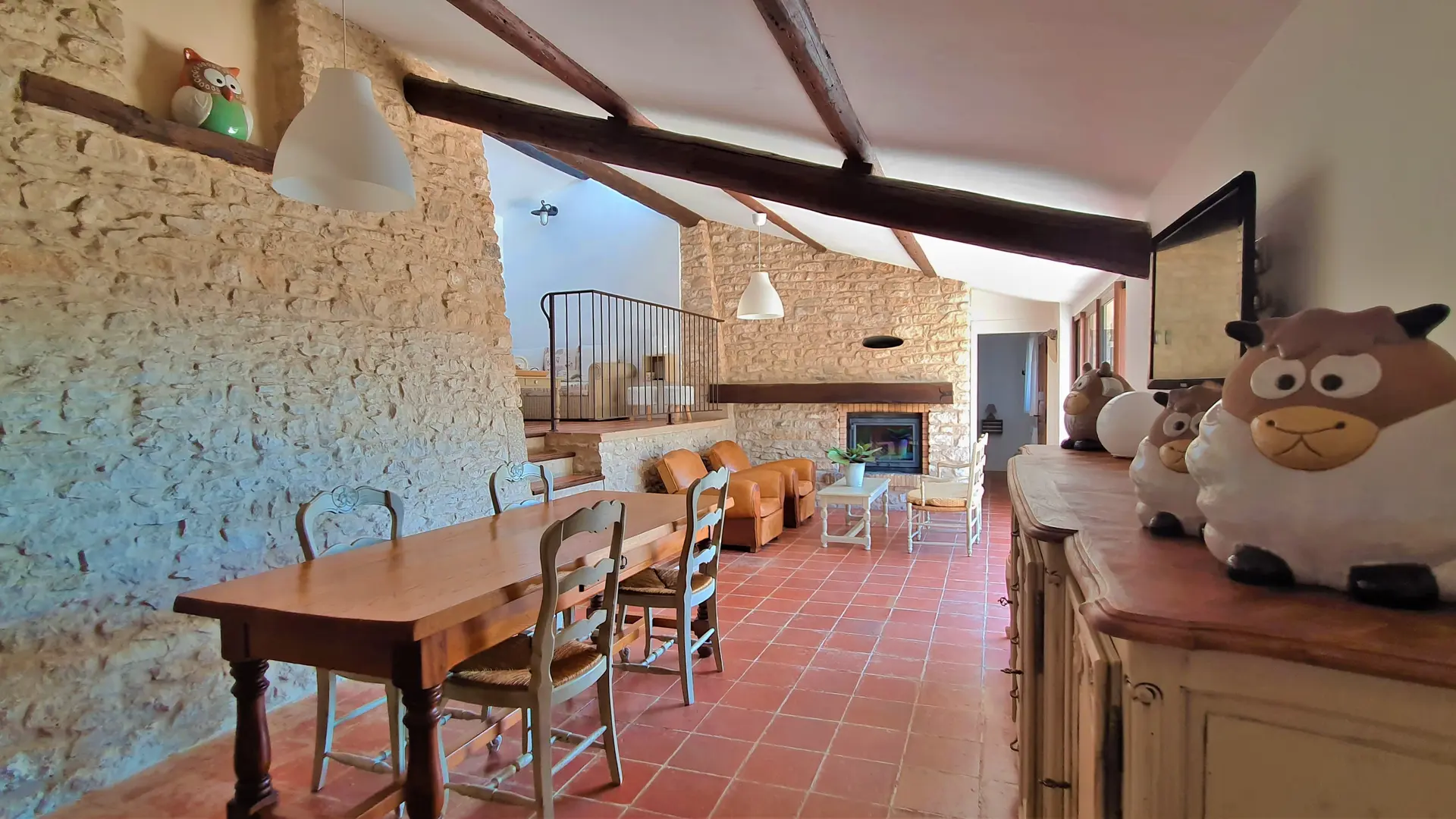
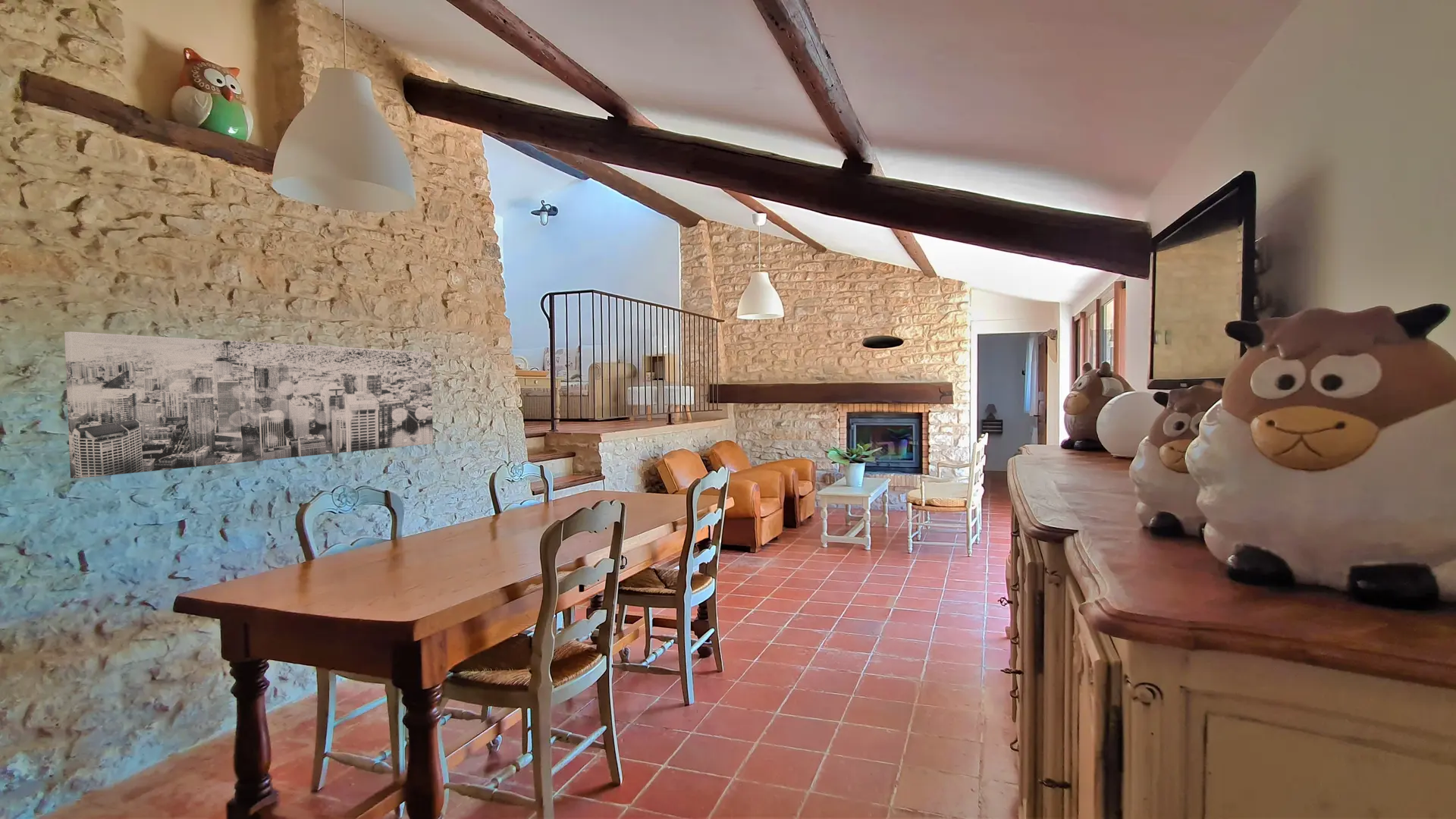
+ wall art [64,331,434,479]
